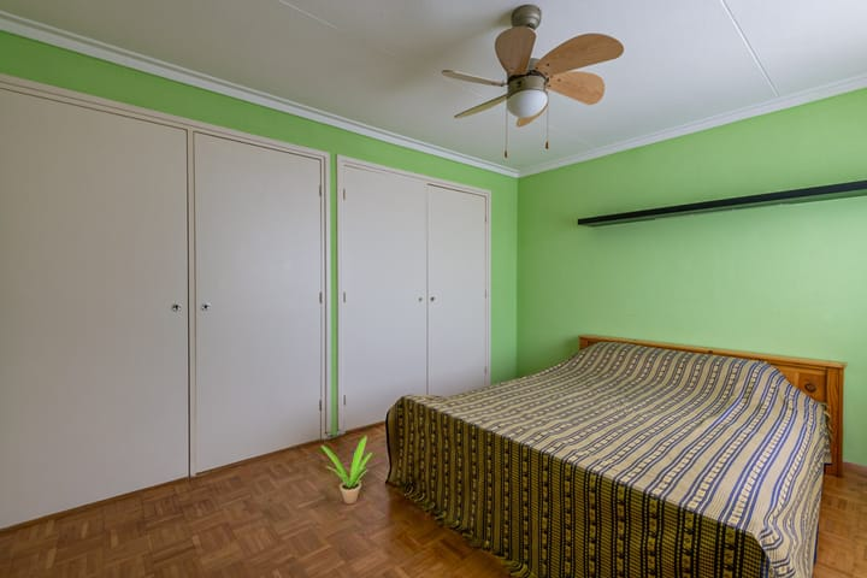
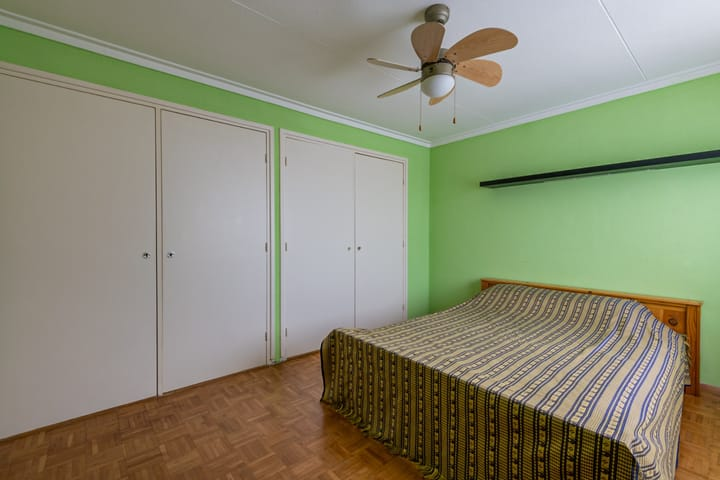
- potted plant [320,435,373,505]
